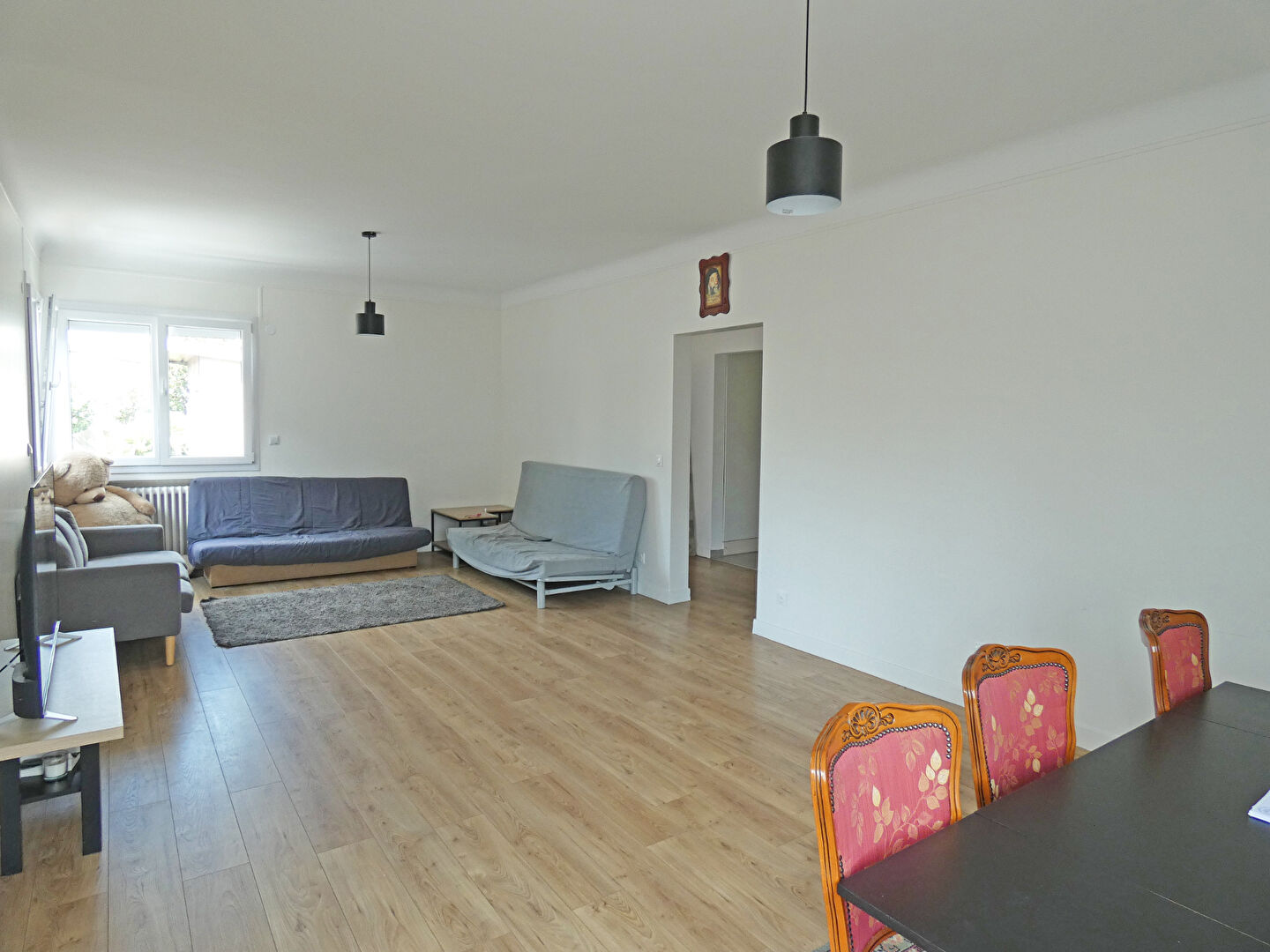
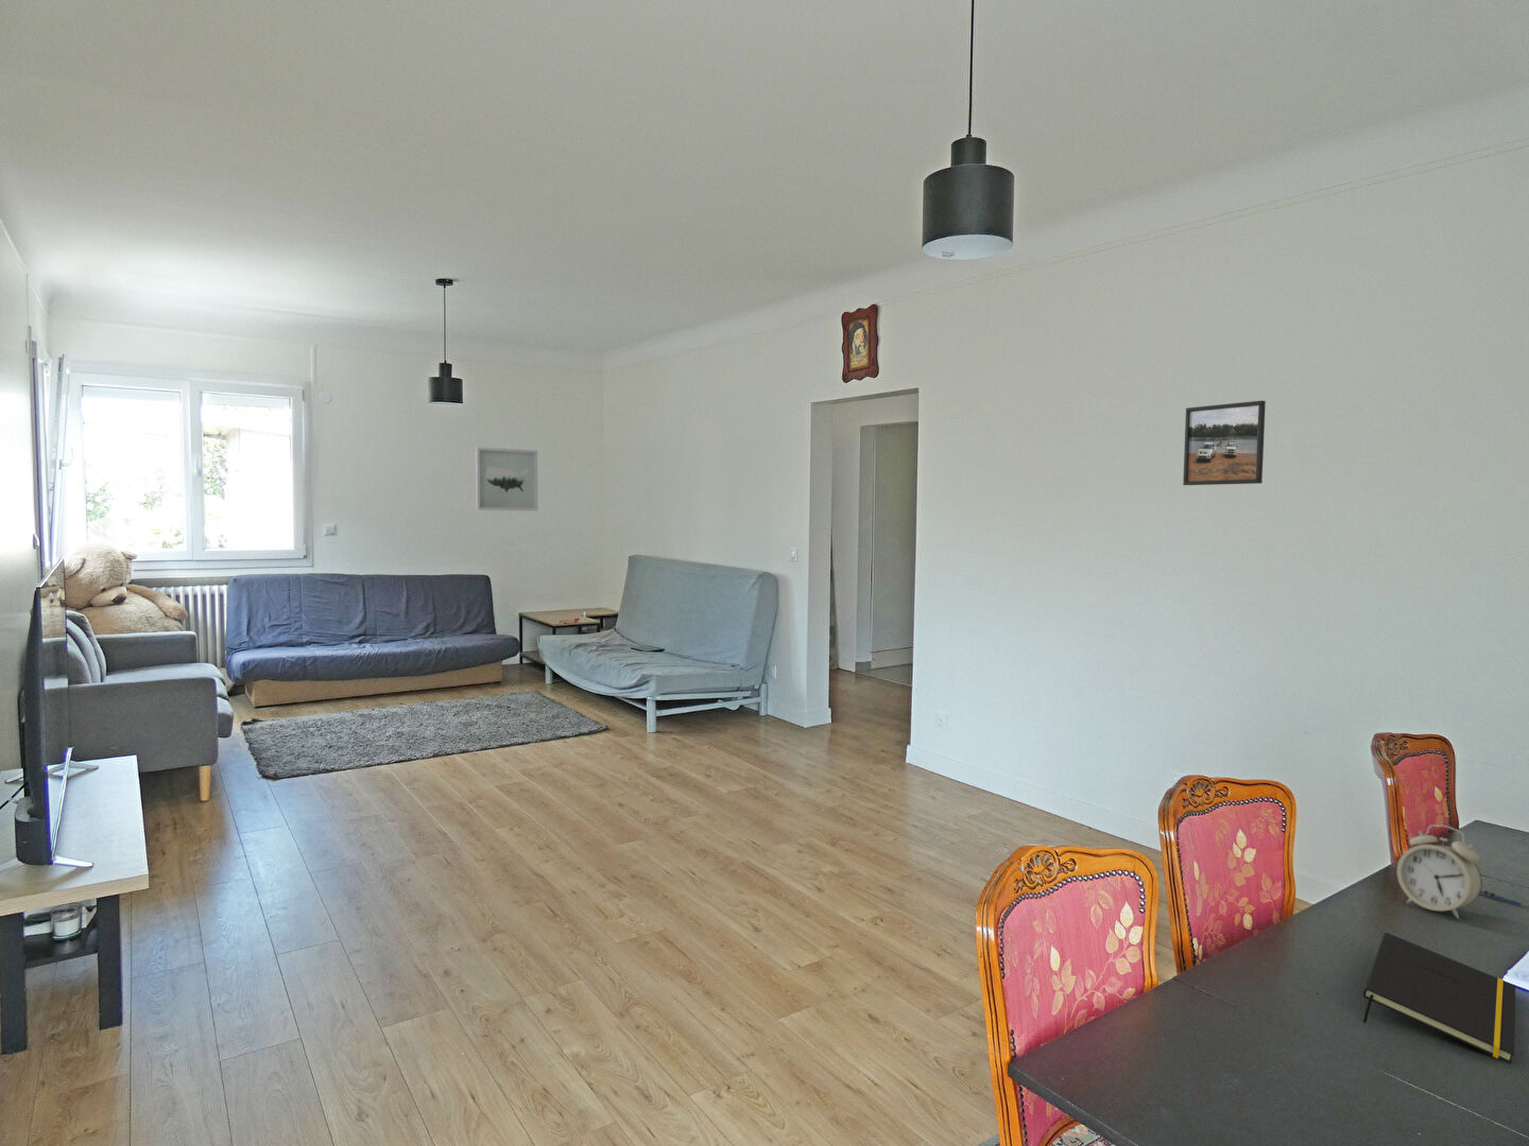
+ wall art [474,447,538,512]
+ notepad [1363,932,1516,1064]
+ alarm clock [1397,823,1482,920]
+ pen [1480,890,1529,909]
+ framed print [1182,398,1267,486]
